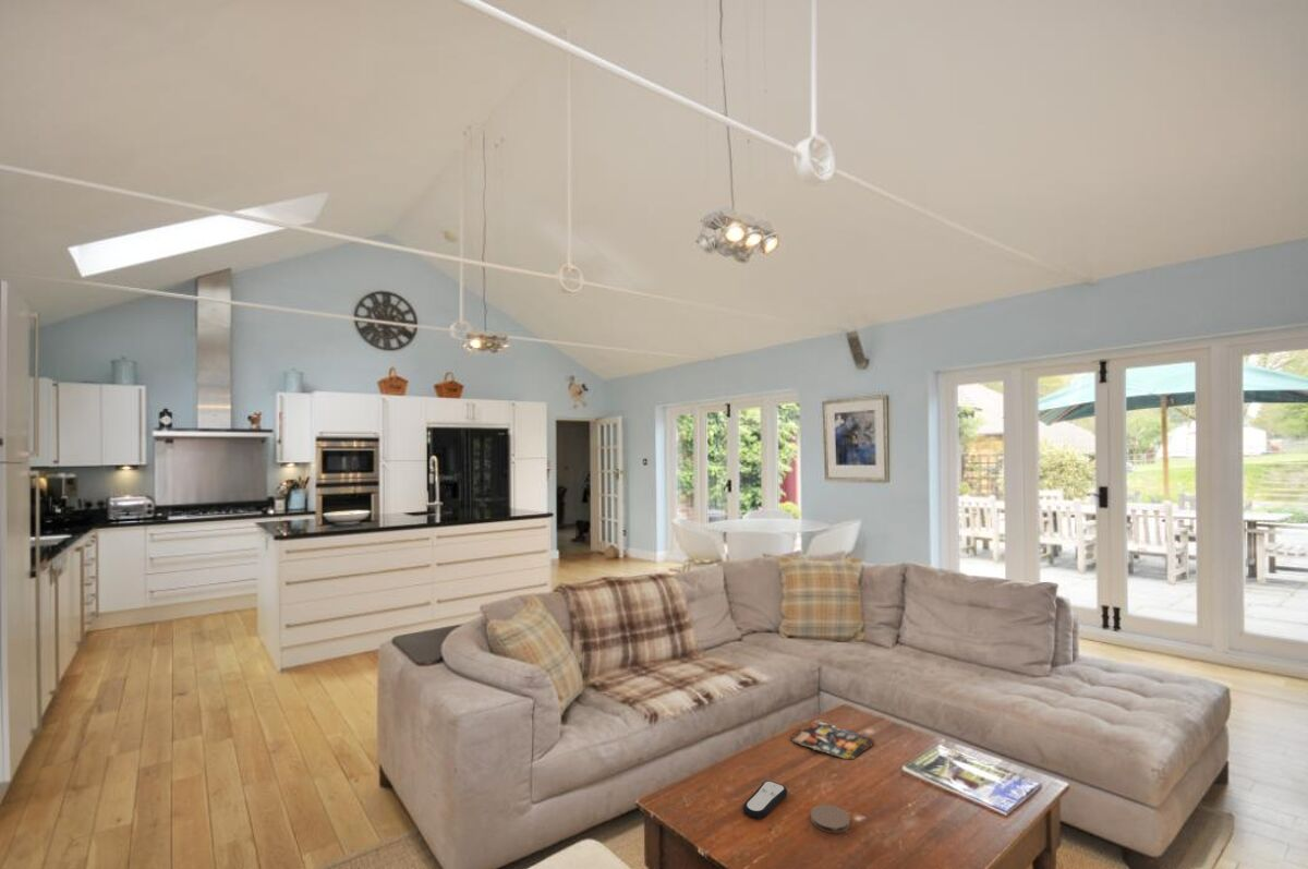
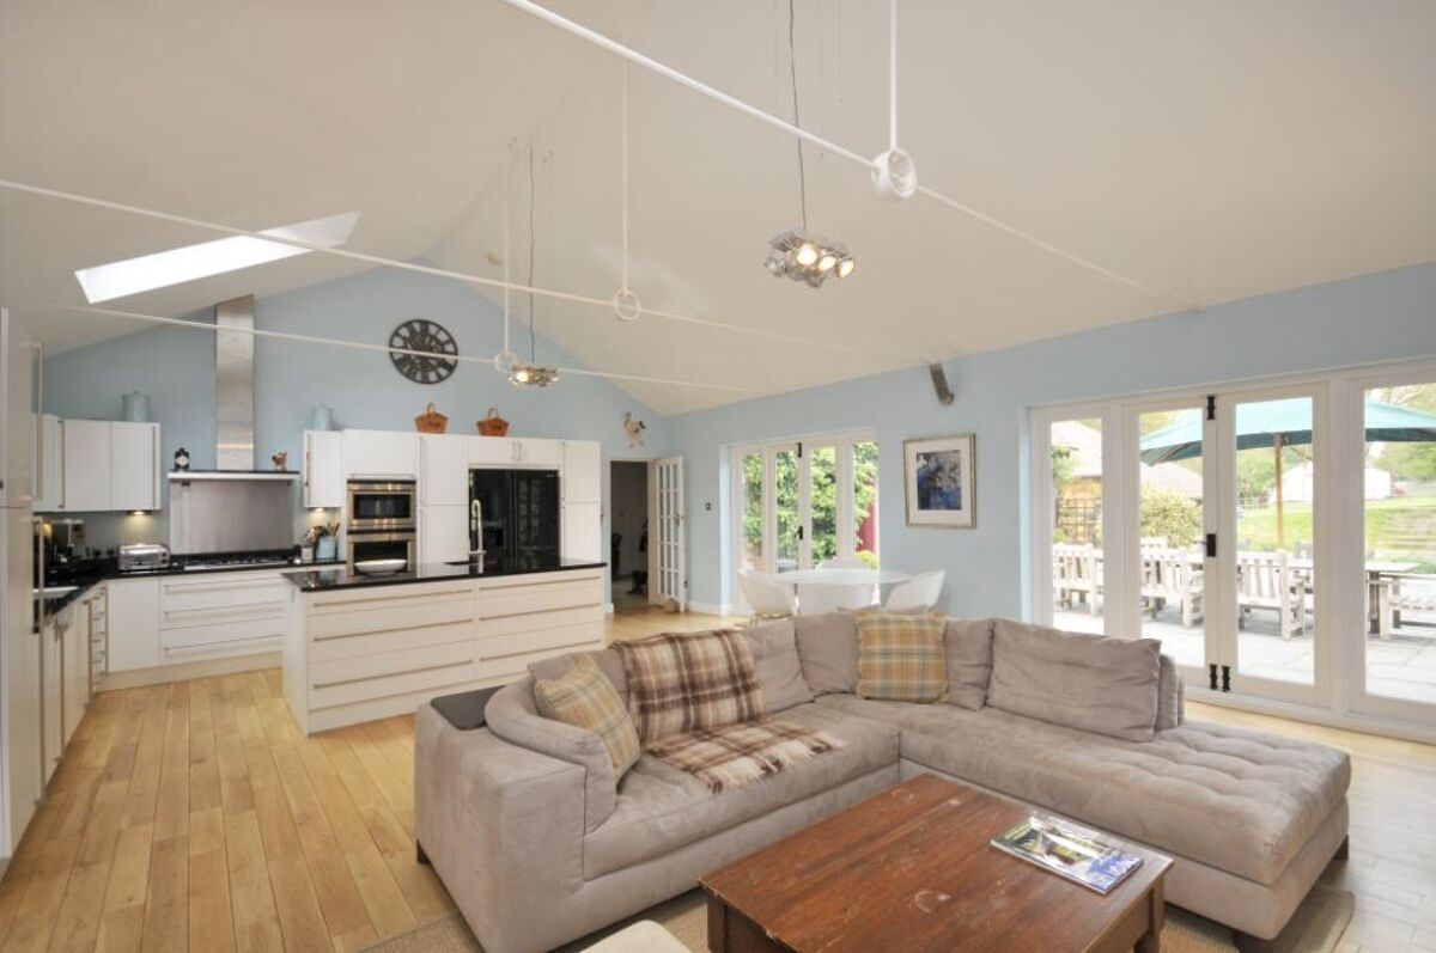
- magazine [789,721,875,760]
- remote control [742,780,788,820]
- coaster [810,804,851,834]
